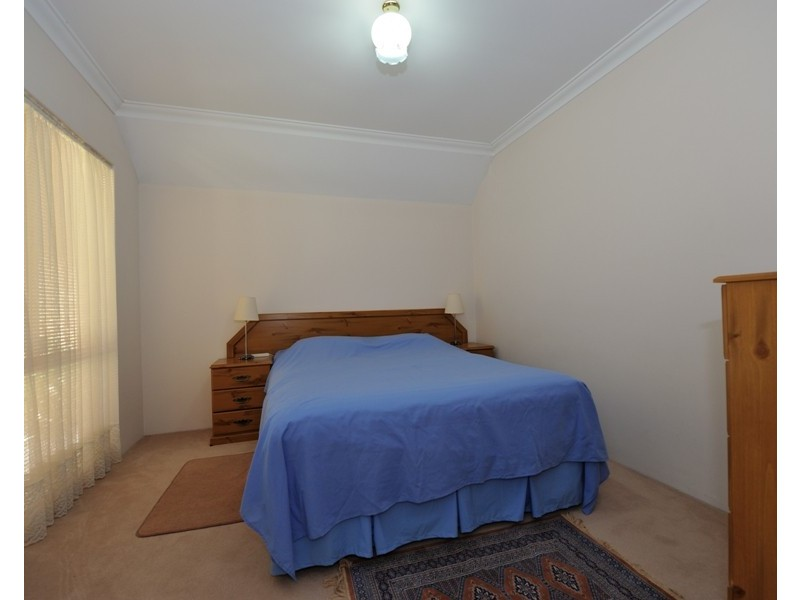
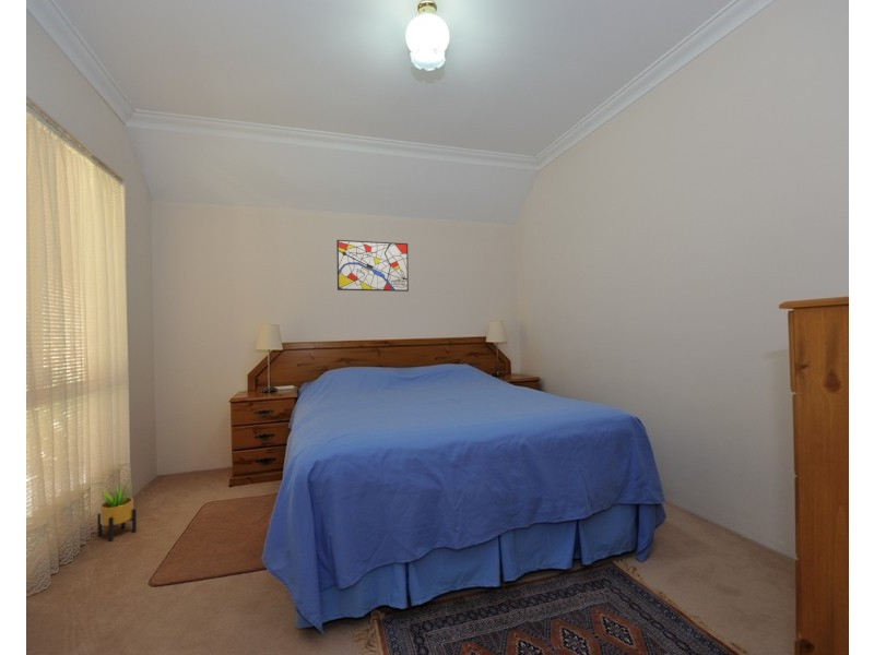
+ potted plant [96,478,138,543]
+ wall art [335,239,410,293]
